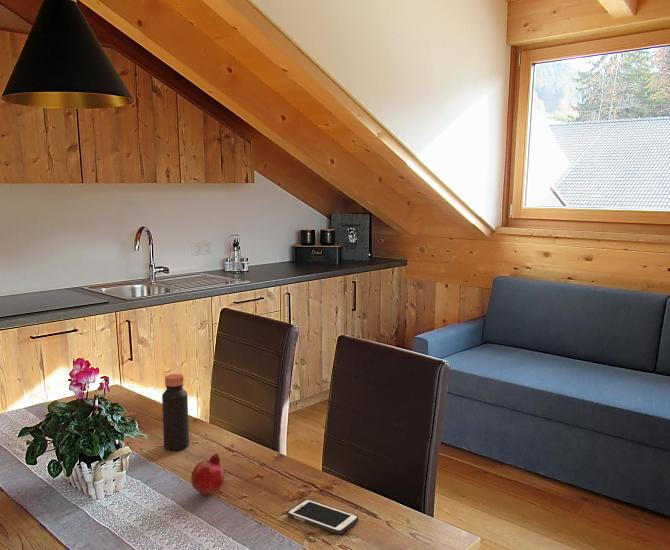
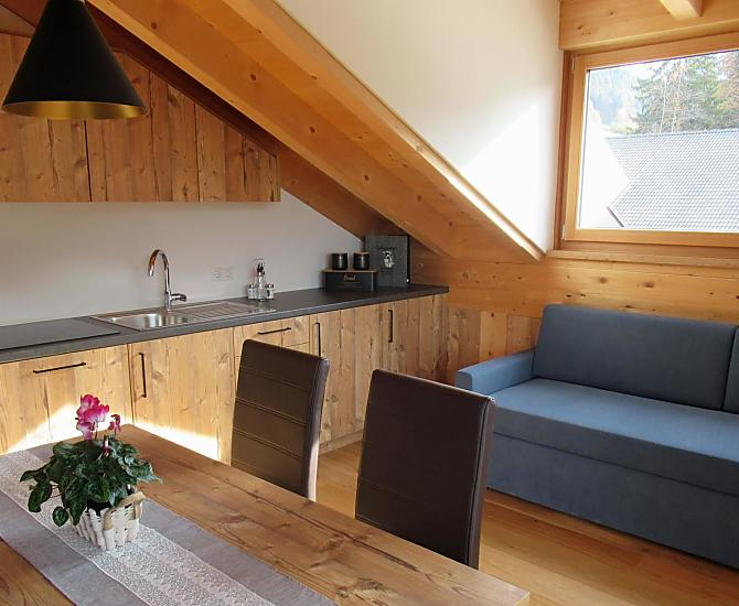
- cell phone [286,498,359,535]
- bottle [161,373,190,451]
- fruit [190,452,226,496]
